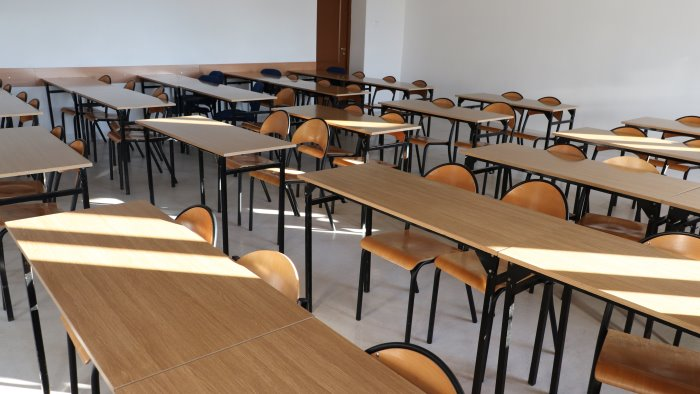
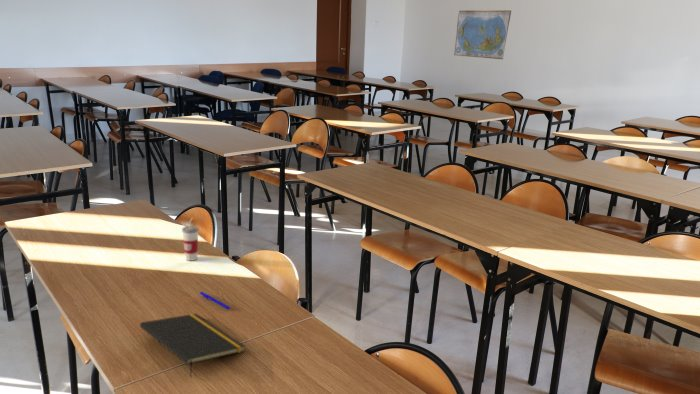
+ notepad [139,313,246,379]
+ world map [453,9,512,60]
+ cup [181,217,199,261]
+ pen [199,291,231,310]
